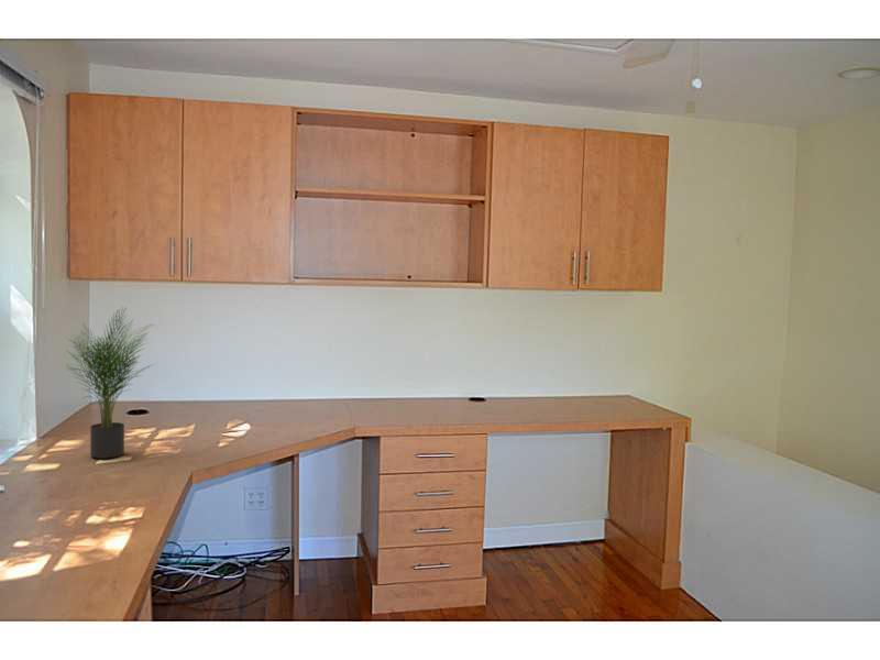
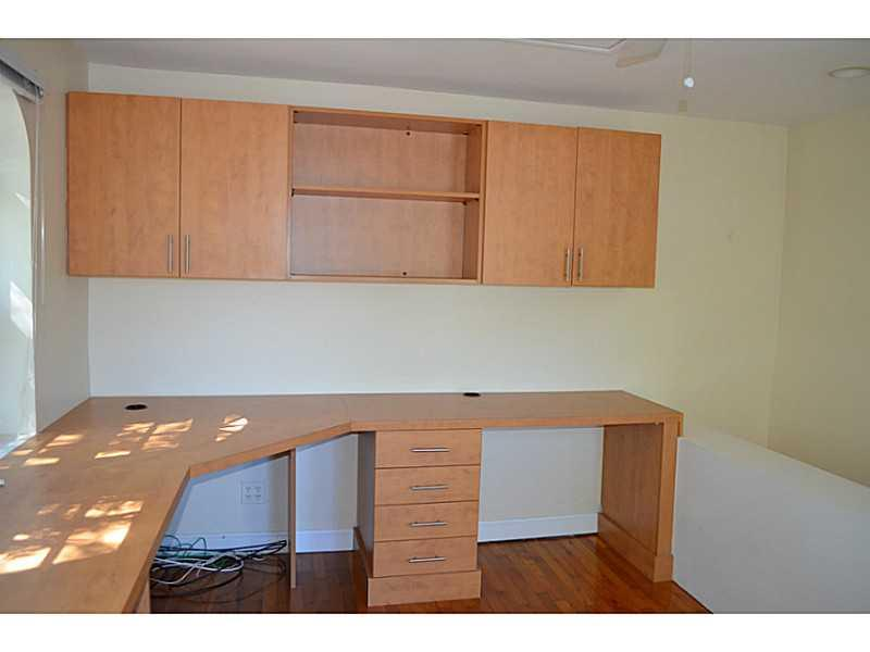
- potted plant [63,306,158,460]
